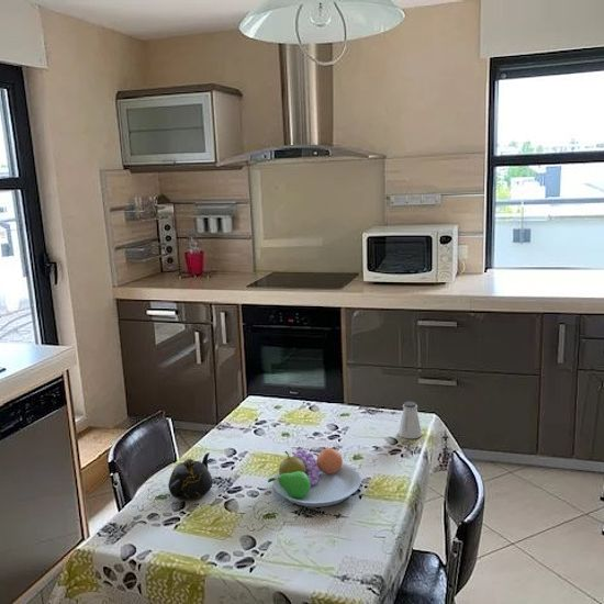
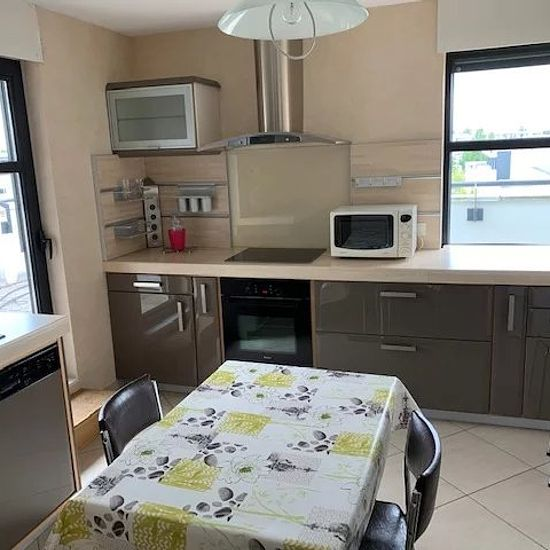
- teapot [168,451,213,502]
- fruit bowl [267,446,362,508]
- saltshaker [398,401,423,439]
